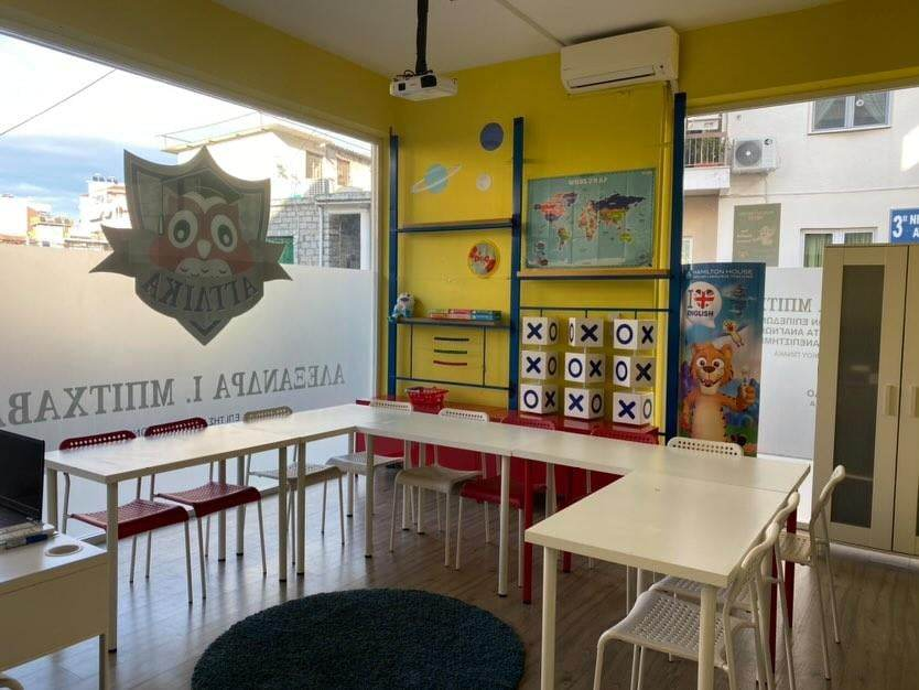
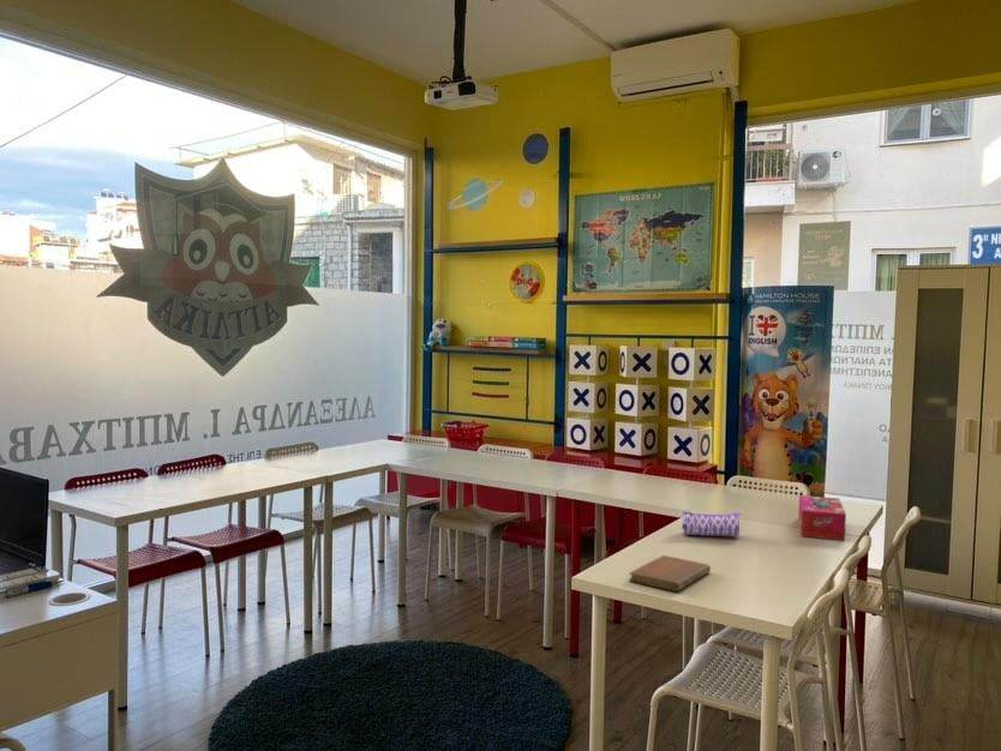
+ tissue box [797,494,847,541]
+ pencil case [681,509,743,537]
+ notebook [628,554,712,593]
